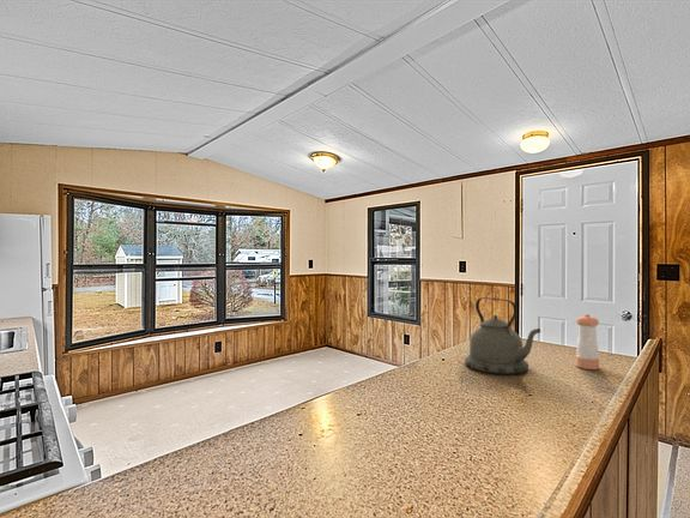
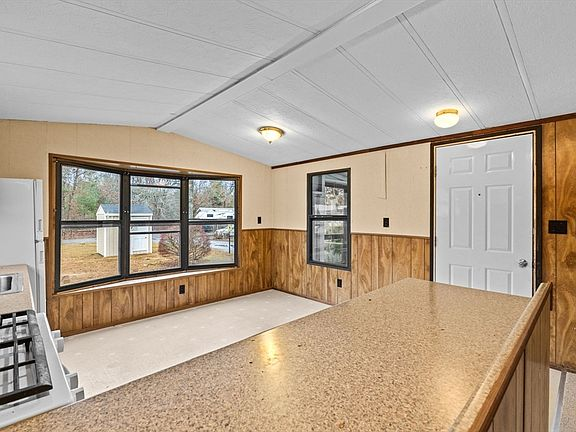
- pepper shaker [575,313,600,371]
- kettle [464,296,541,375]
